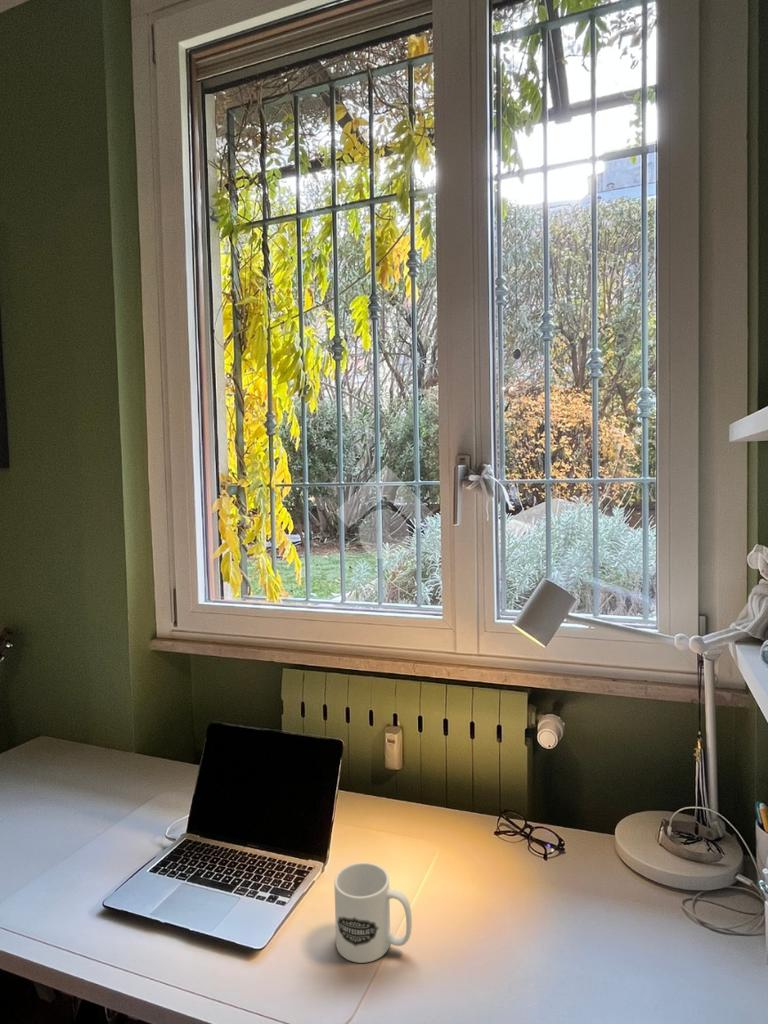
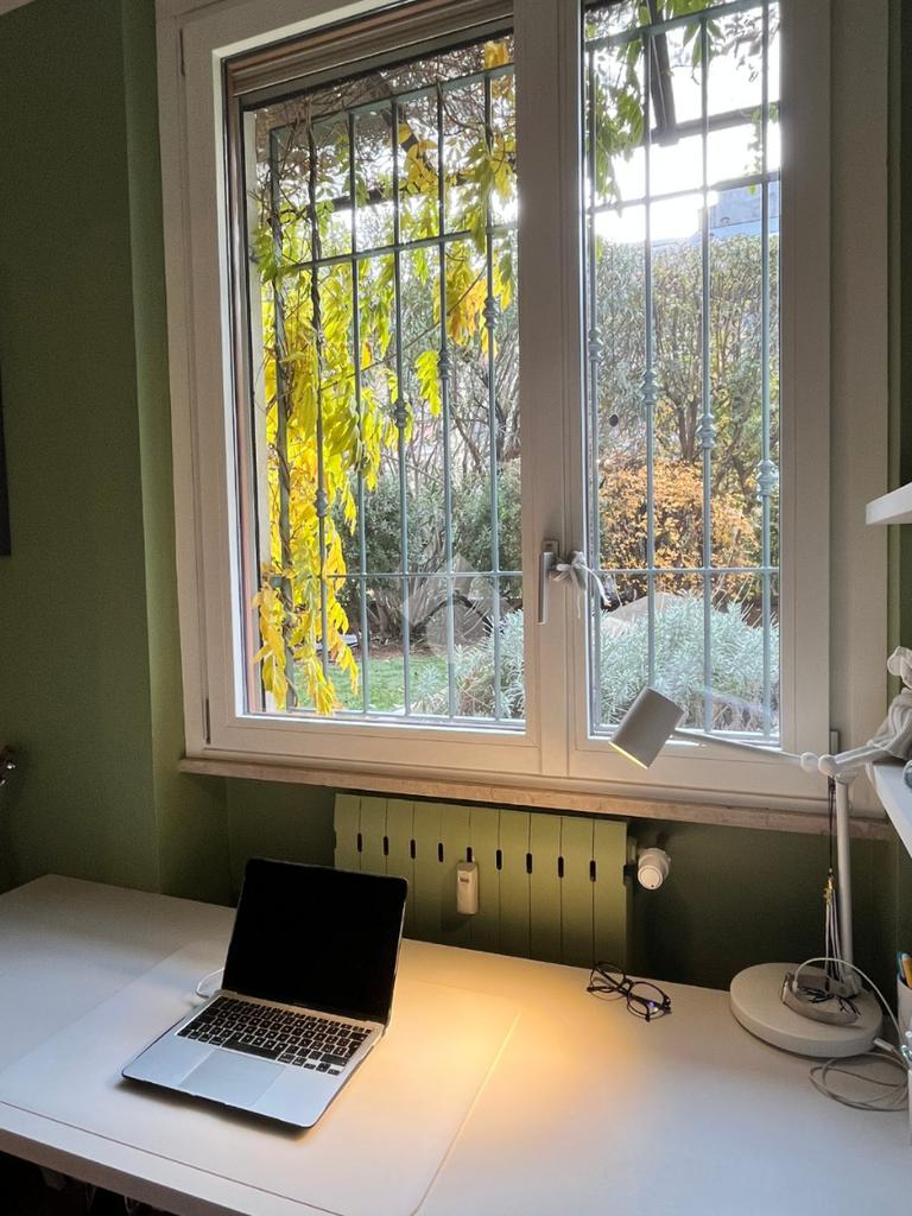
- mug [333,862,413,964]
